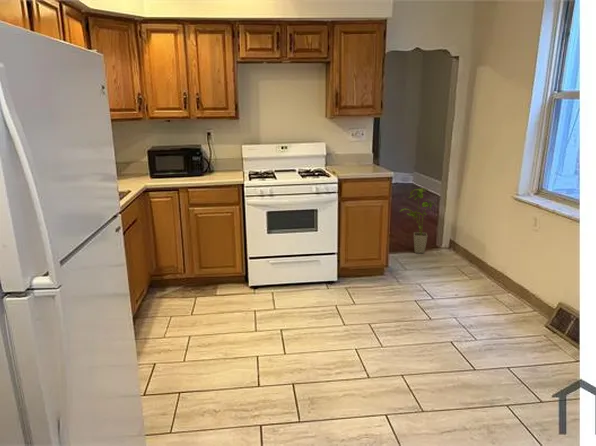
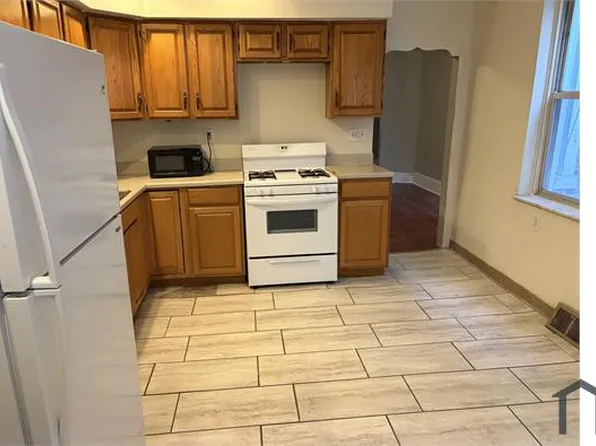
- house plant [399,187,436,254]
